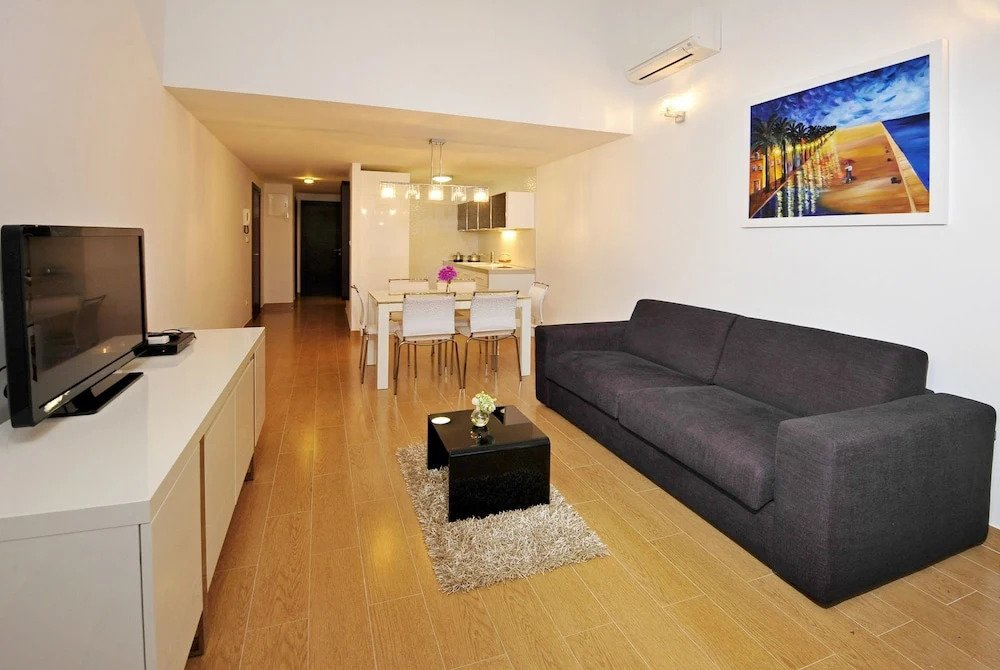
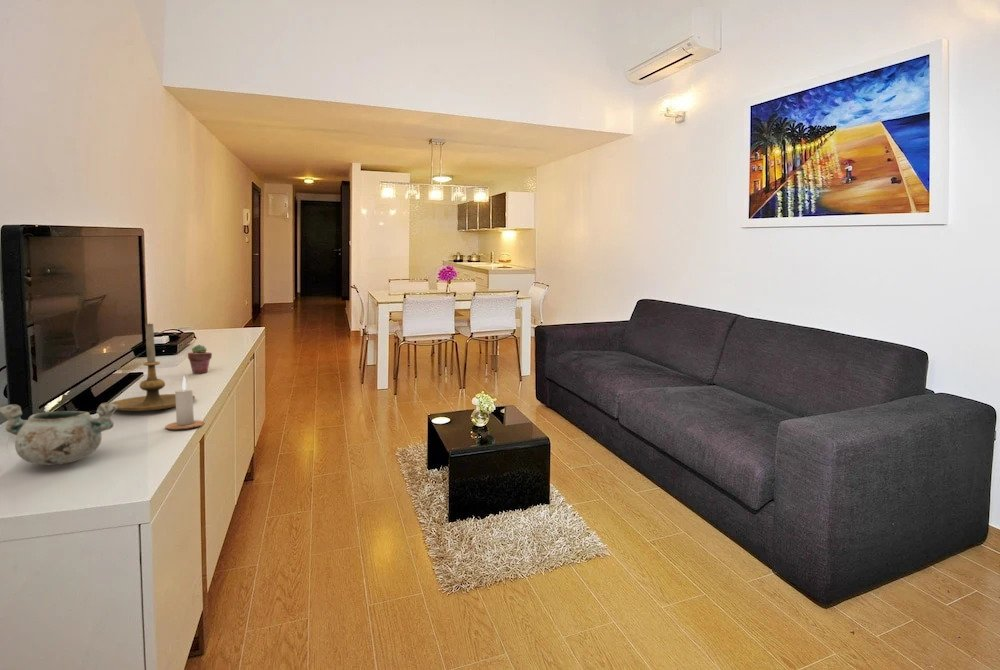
+ decorative bowl [0,402,119,466]
+ candle holder [109,322,196,412]
+ potted succulent [187,344,213,374]
+ candle [164,375,206,430]
